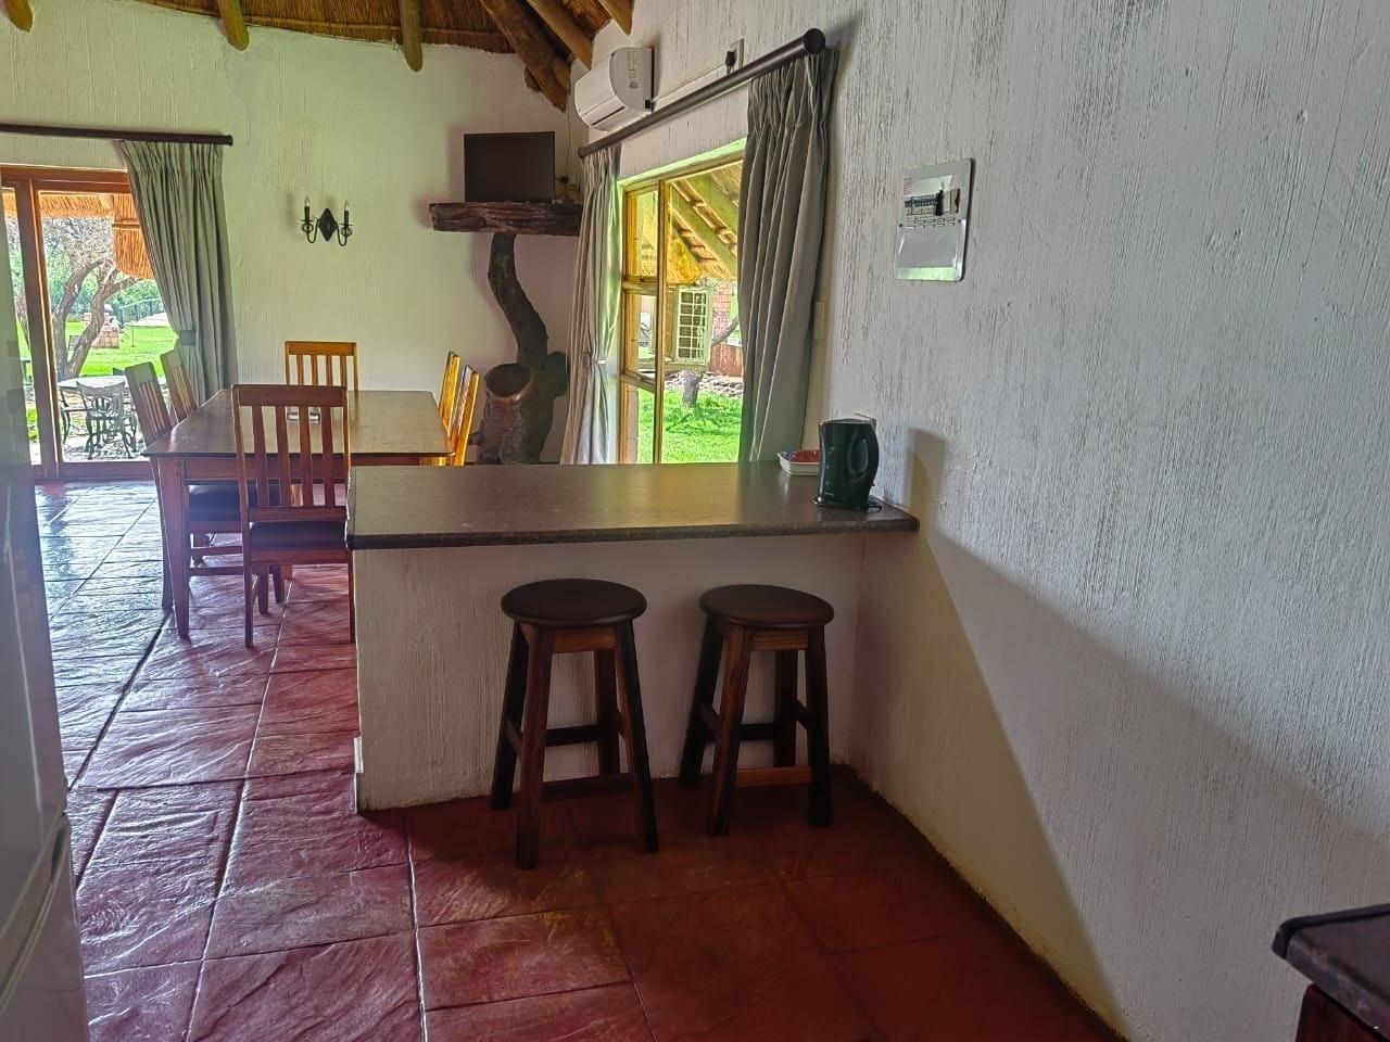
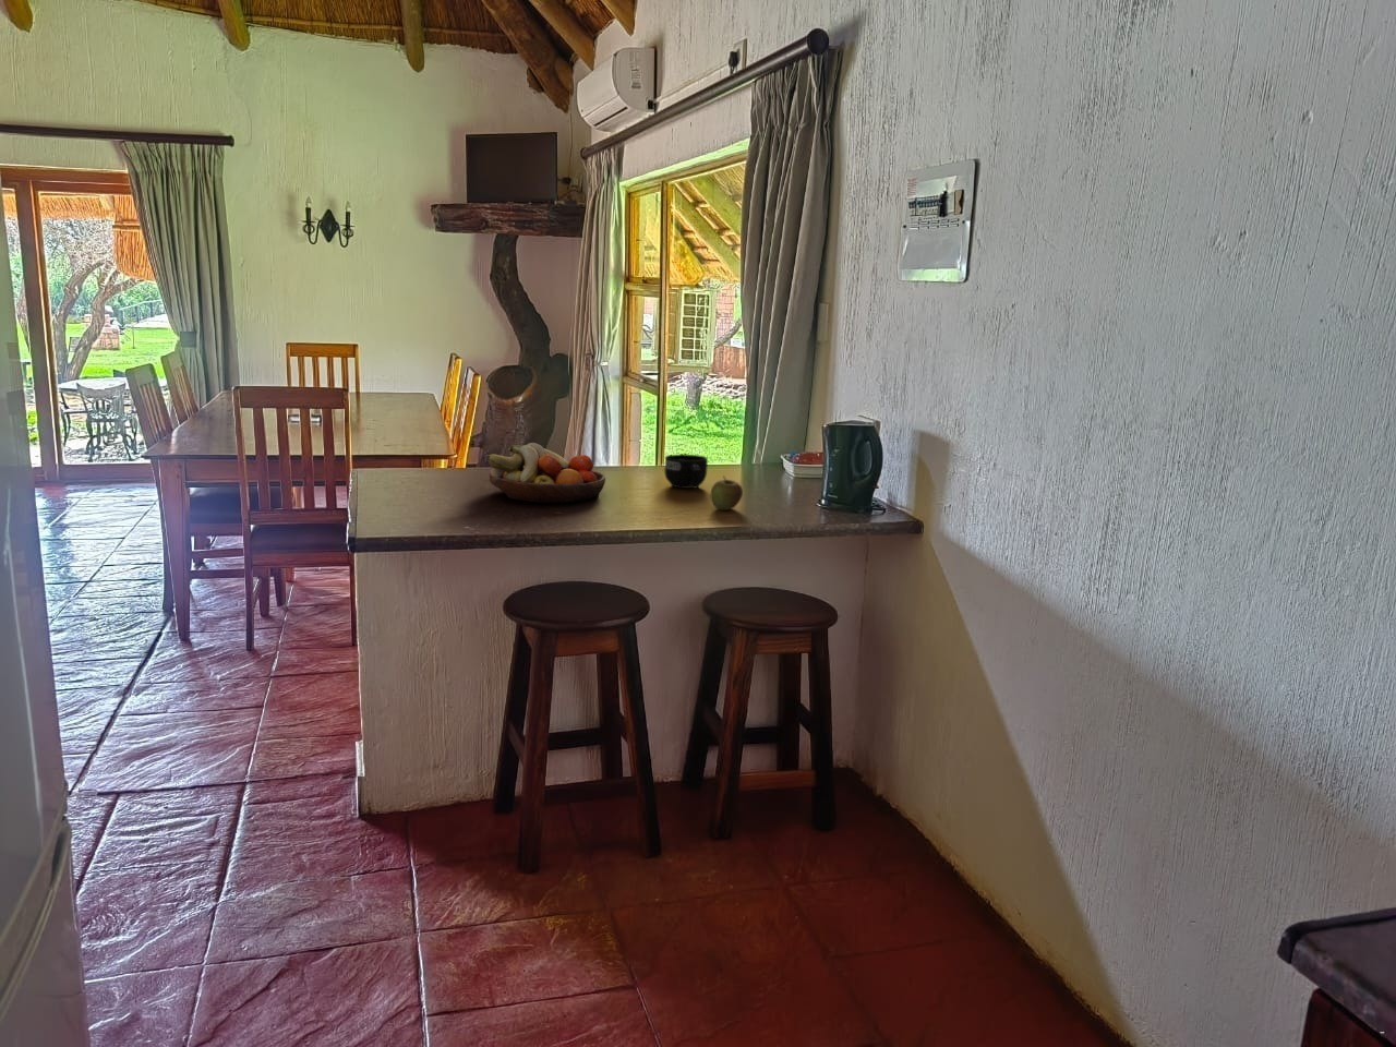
+ mug [663,453,709,489]
+ fruit bowl [485,442,607,504]
+ apple [710,475,744,511]
